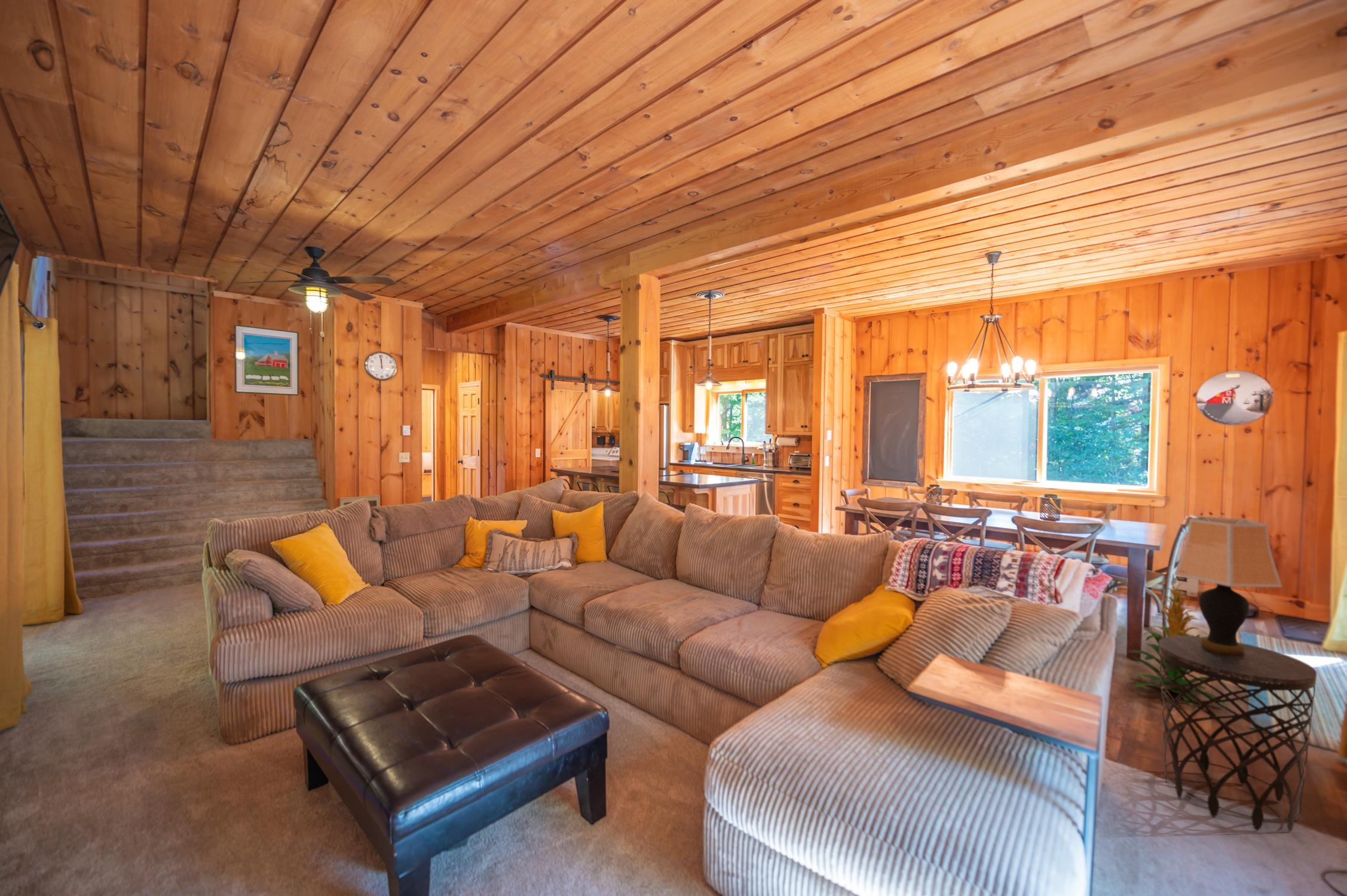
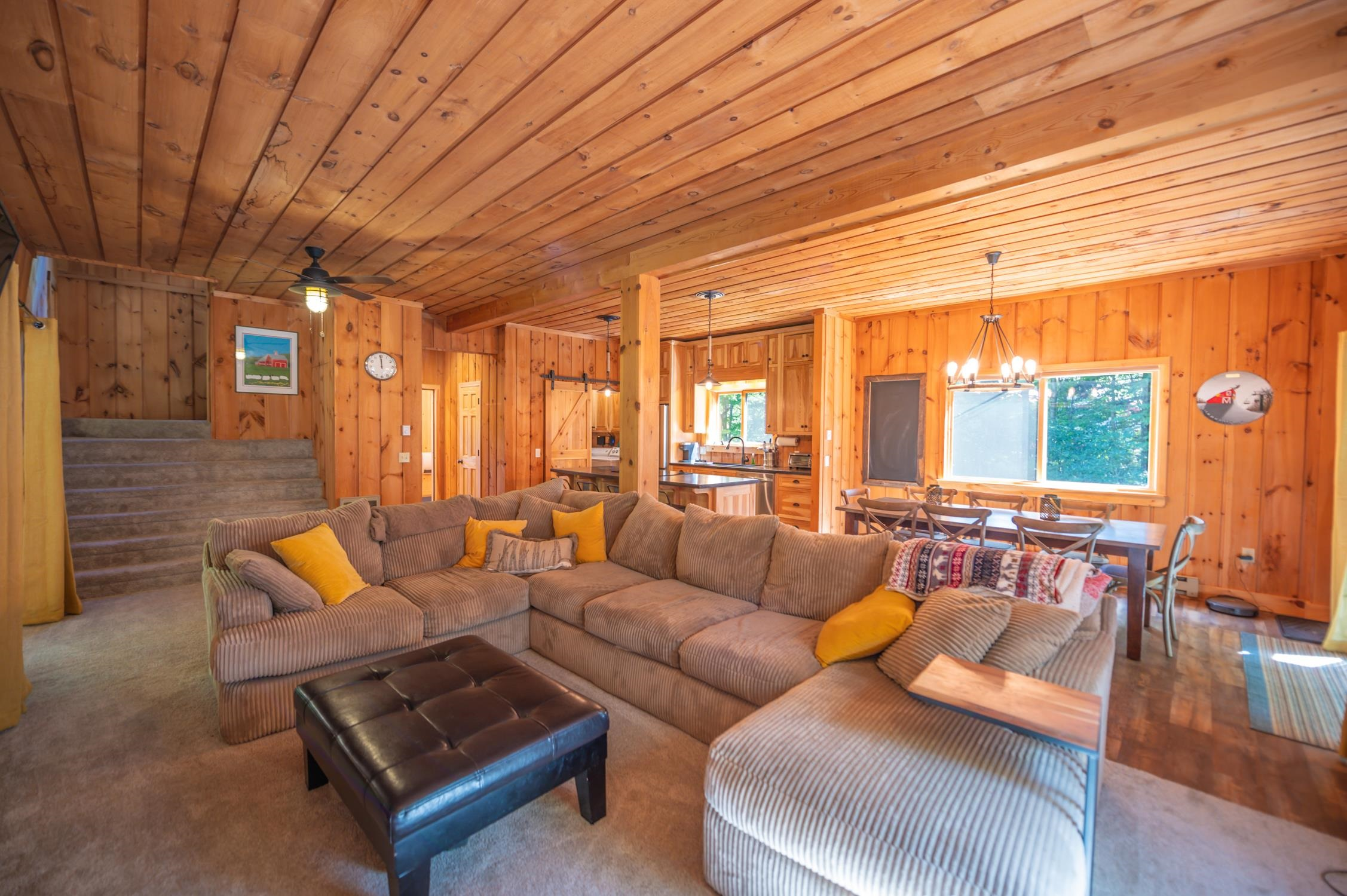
- table lamp [1174,515,1283,656]
- side table [1159,636,1318,833]
- indoor plant [1126,580,1228,707]
